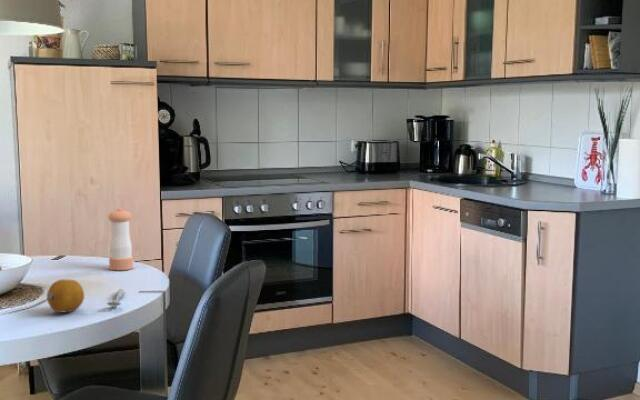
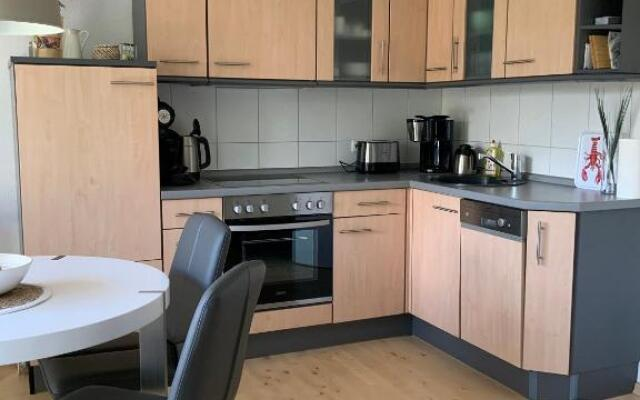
- fruit [46,278,85,314]
- spoon [106,288,125,308]
- pepper shaker [107,207,134,271]
